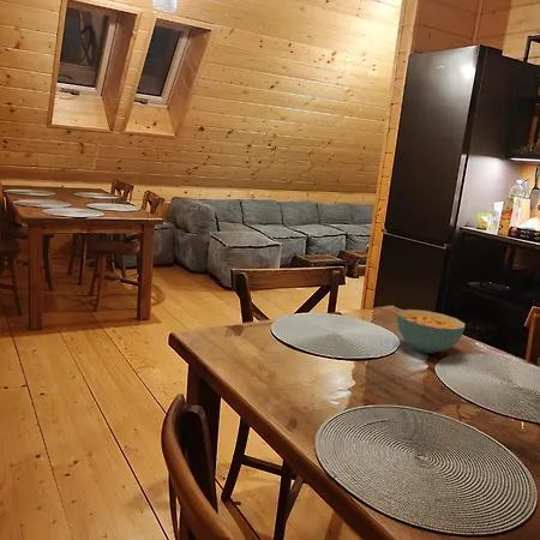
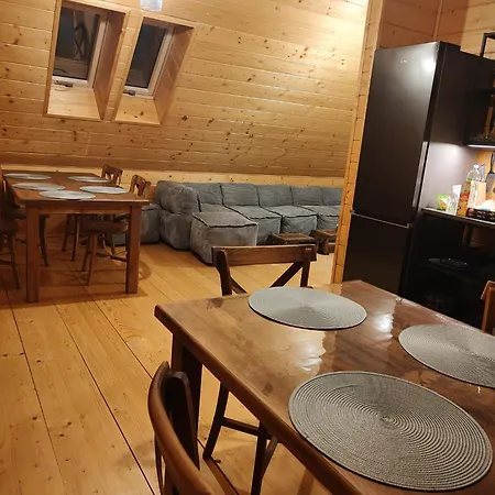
- cereal bowl [396,308,467,354]
